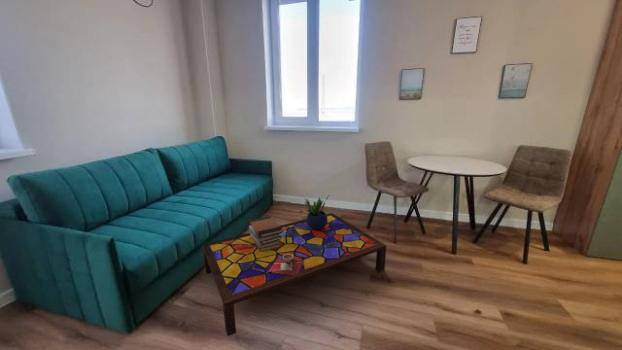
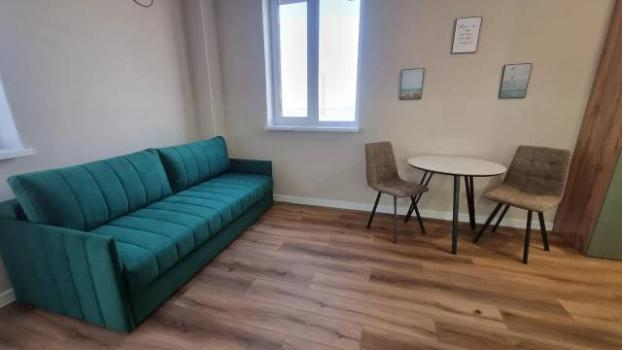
- decorative bowl [268,254,306,276]
- potted plant [304,195,330,230]
- book stack [248,215,283,252]
- coffee table [201,212,387,337]
